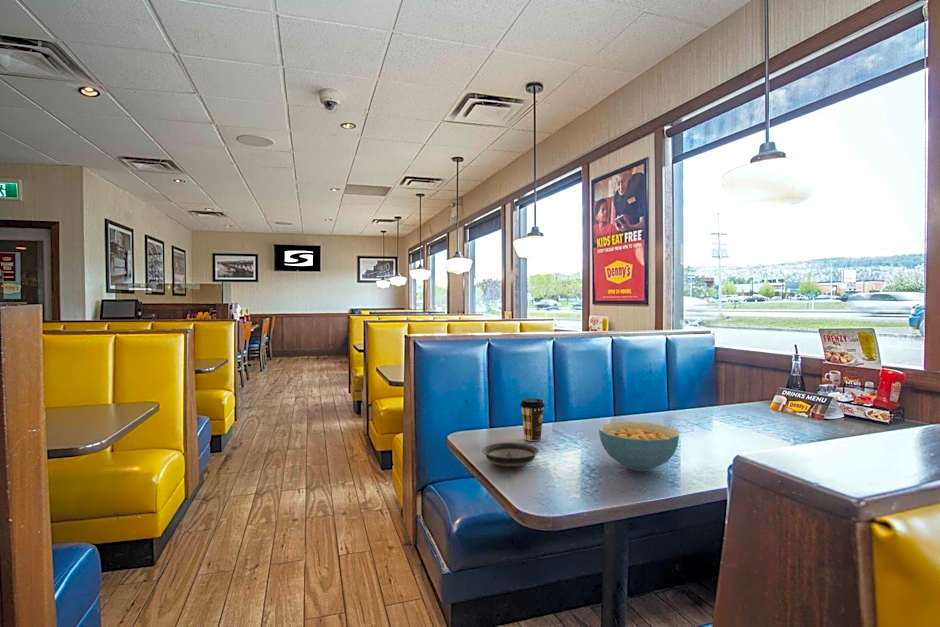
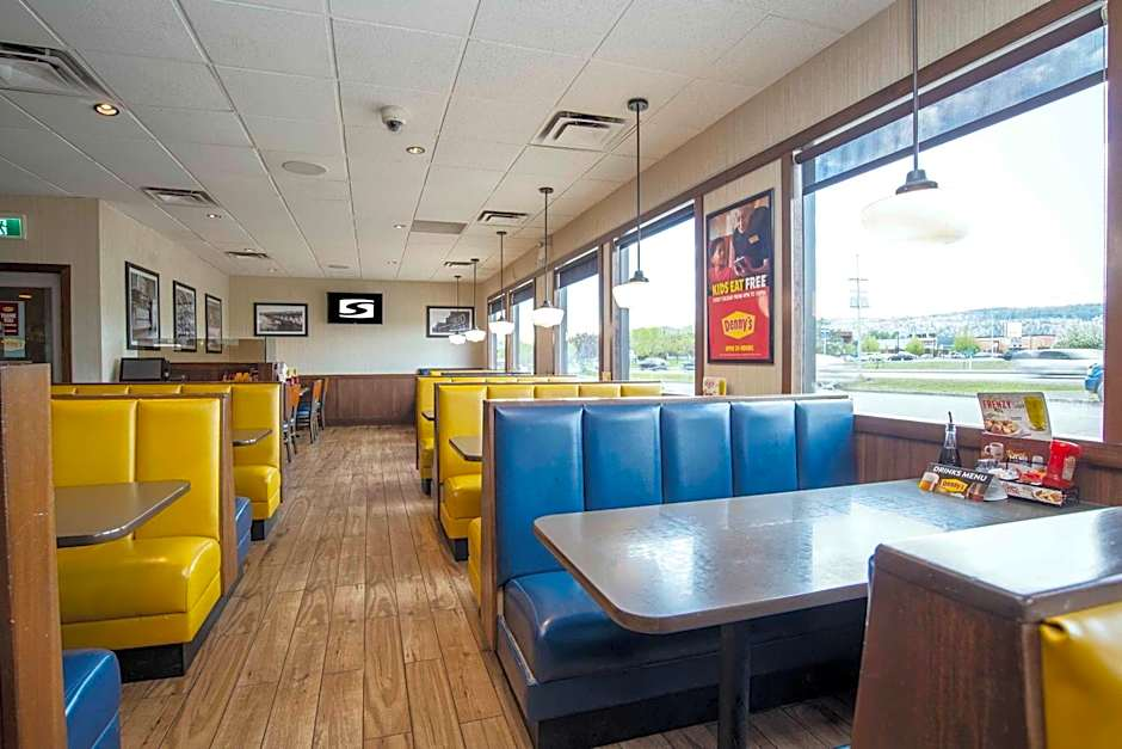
- cereal bowl [598,421,680,472]
- coffee cup [519,397,546,442]
- saucer [481,442,540,468]
